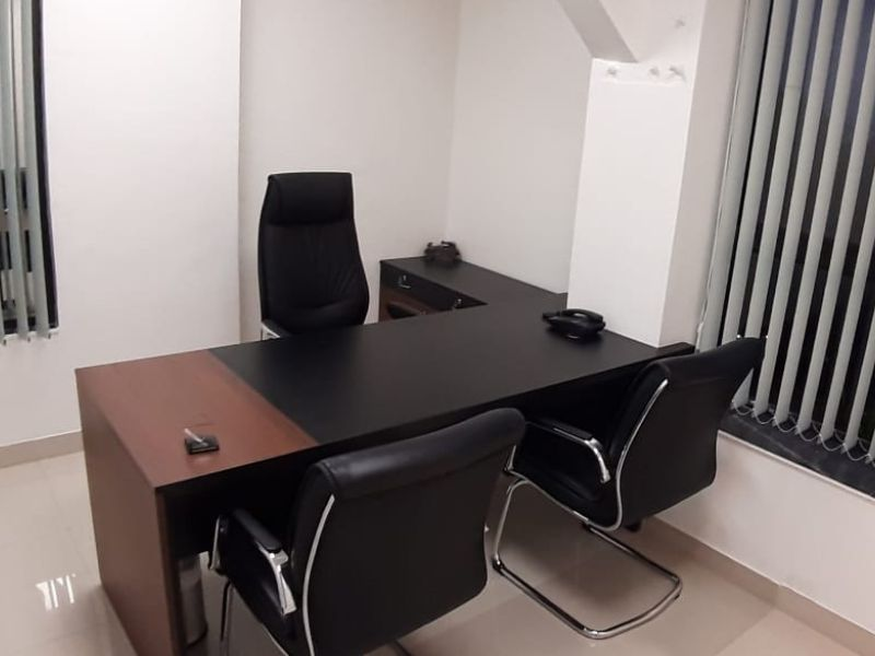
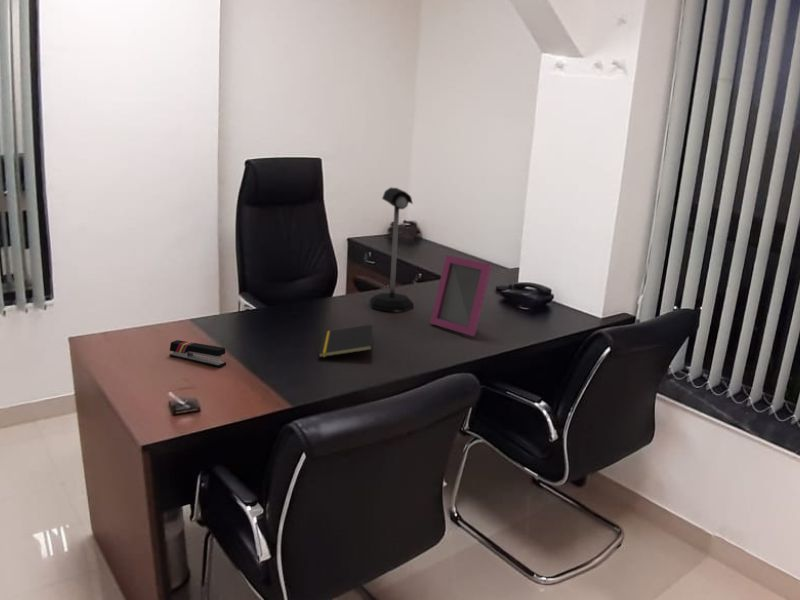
+ mailbox [369,186,415,312]
+ picture frame [429,254,493,337]
+ notepad [317,324,374,359]
+ stapler [168,339,227,368]
